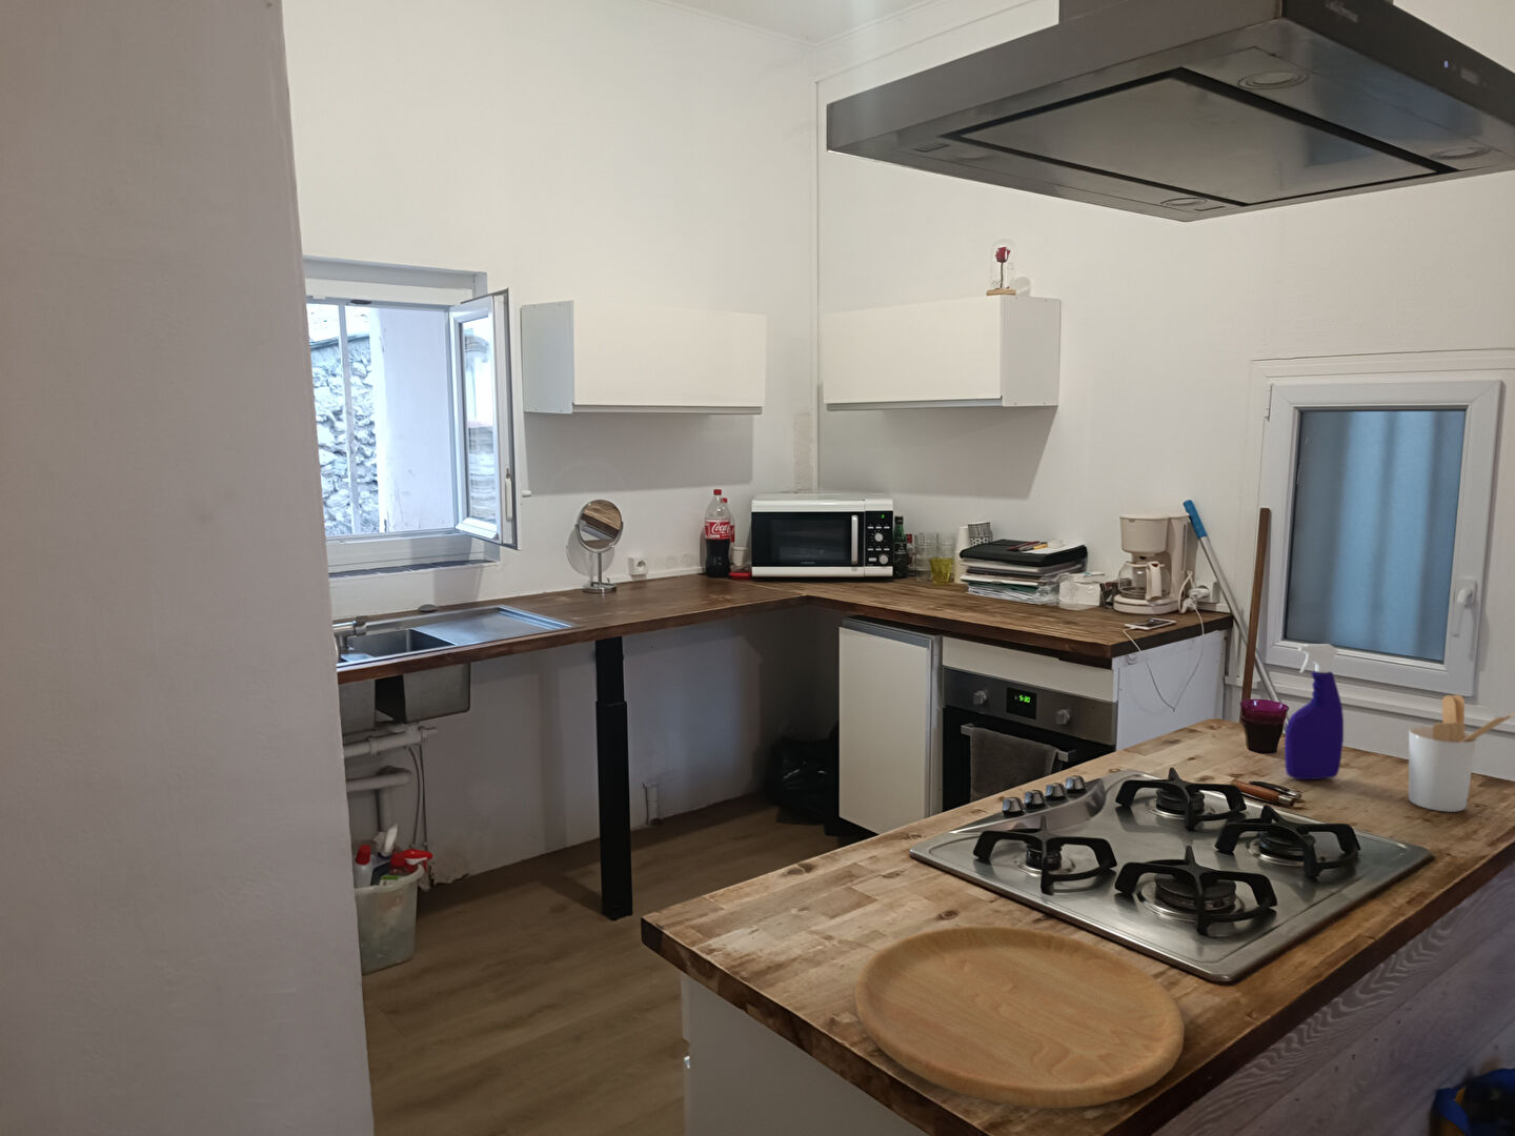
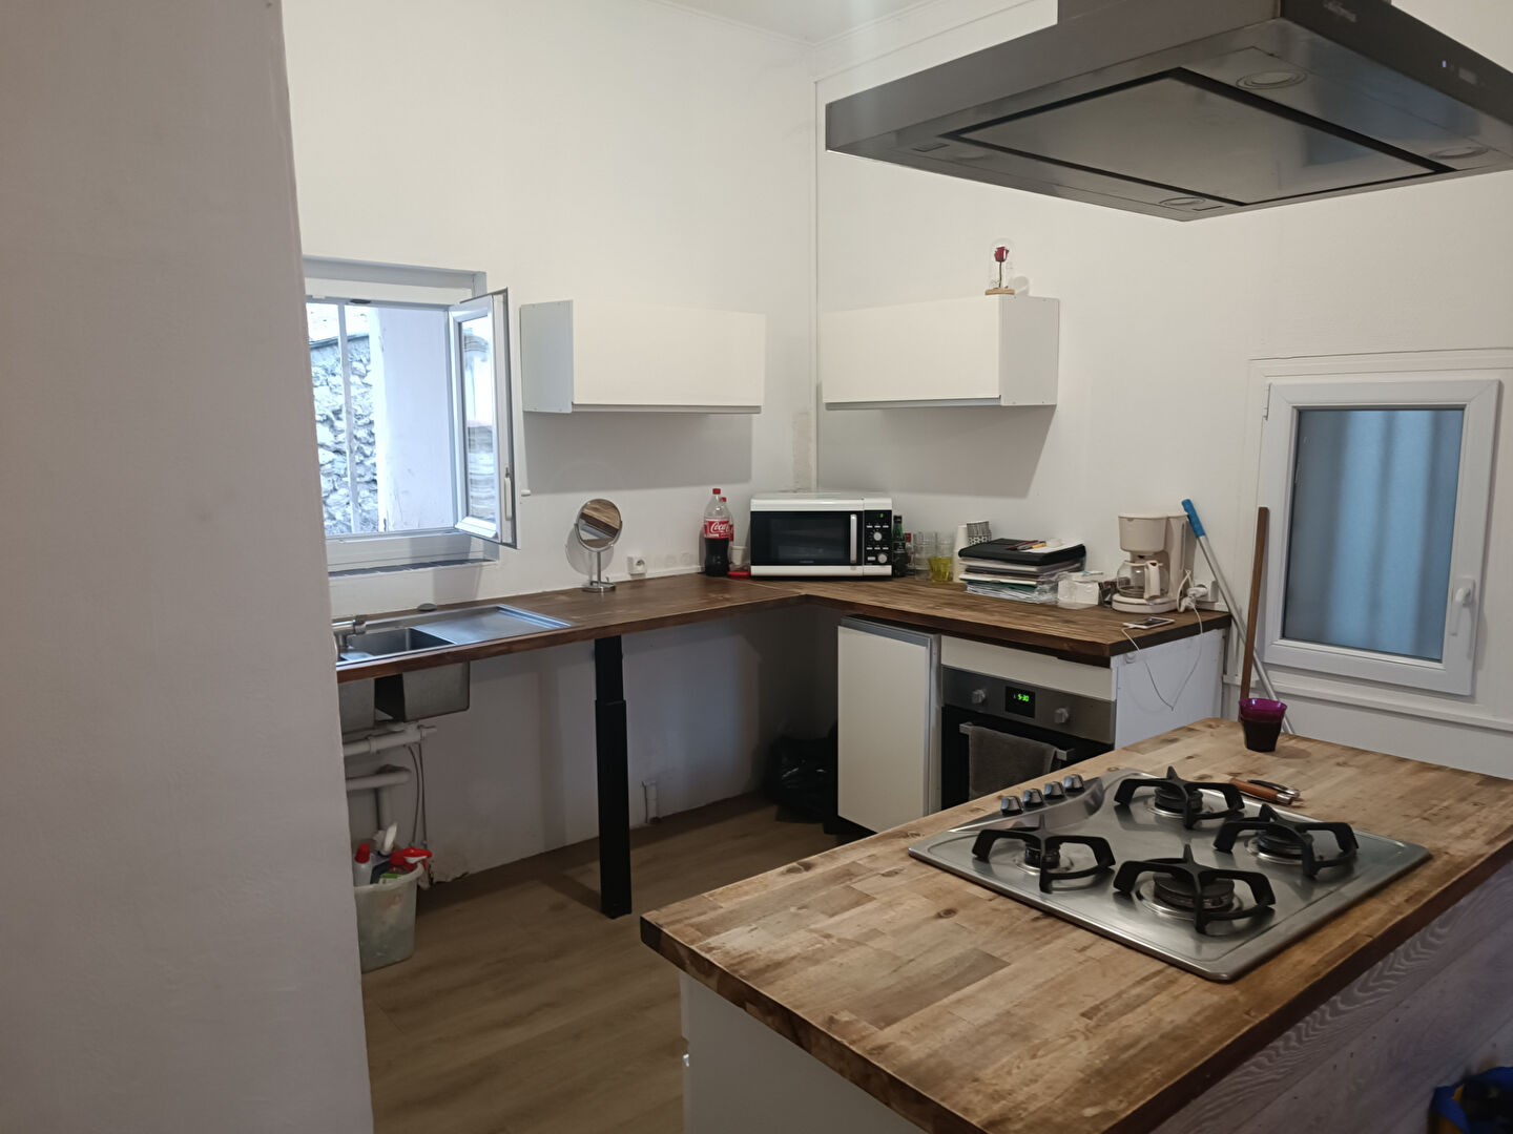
- utensil holder [1408,693,1515,813]
- spray bottle [1284,643,1344,780]
- cutting board [854,925,1186,1110]
